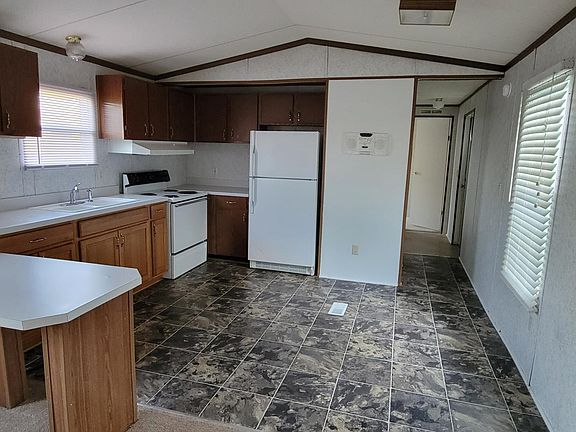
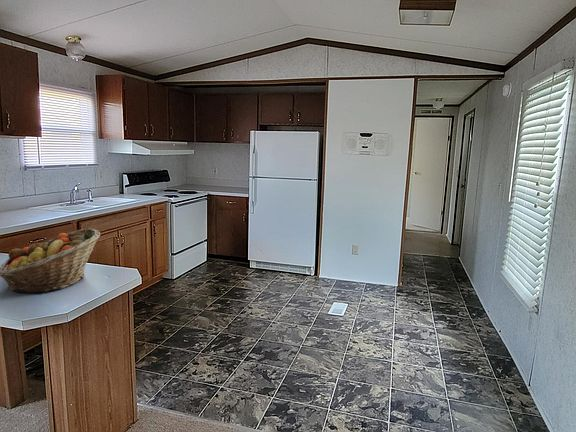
+ fruit basket [0,227,101,294]
